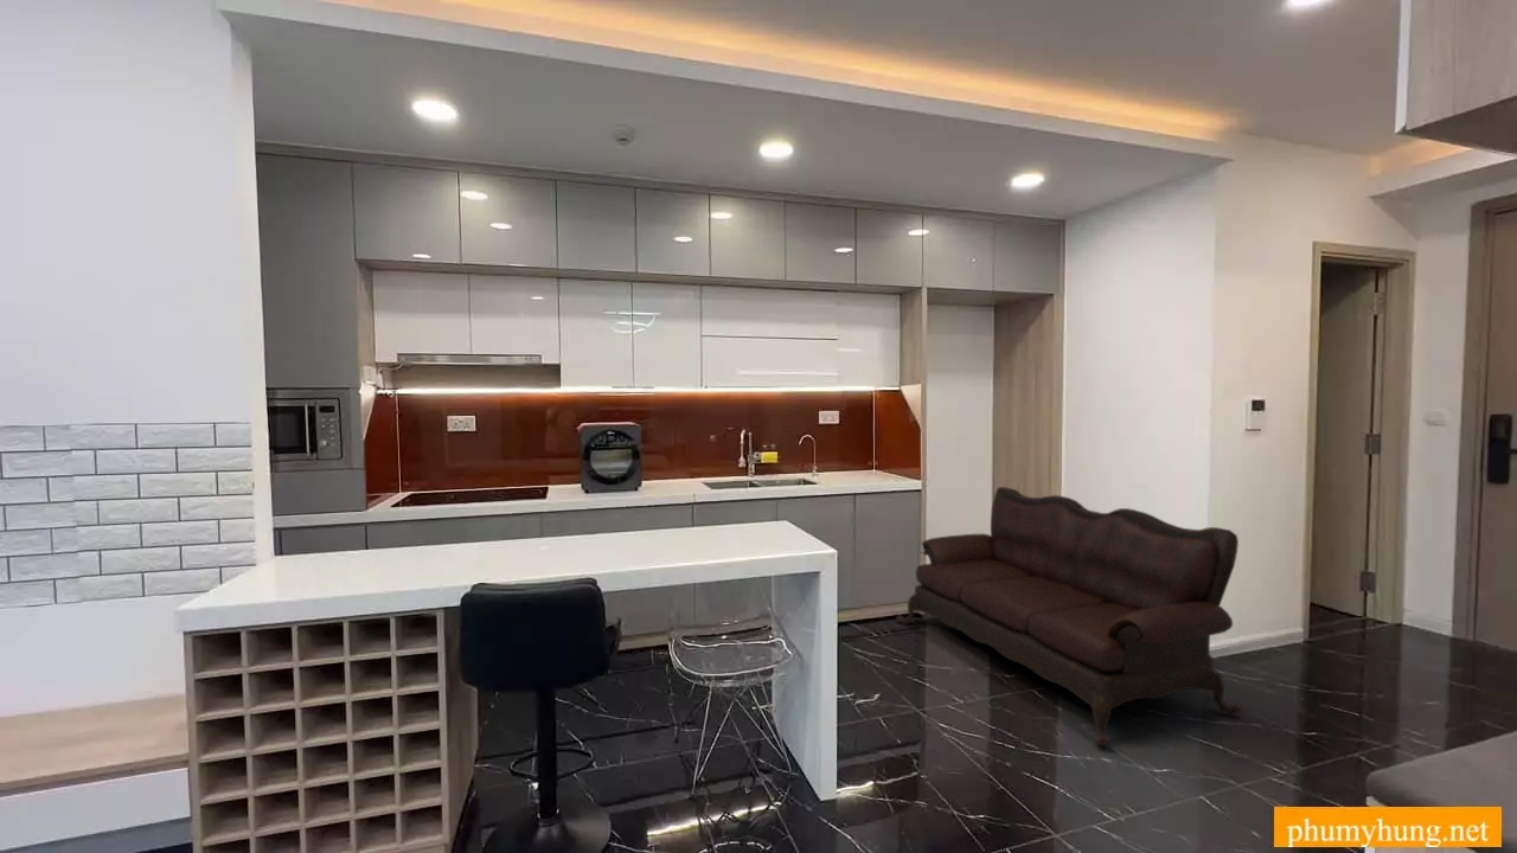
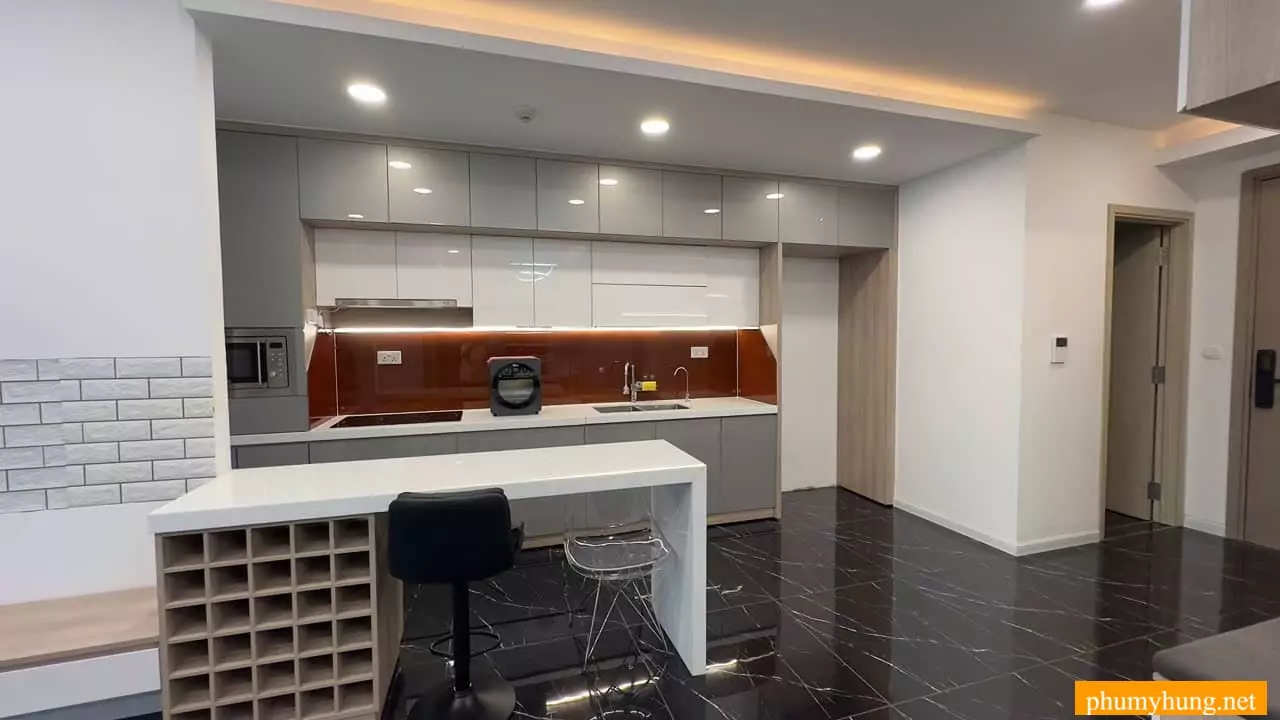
- sofa [896,486,1244,746]
